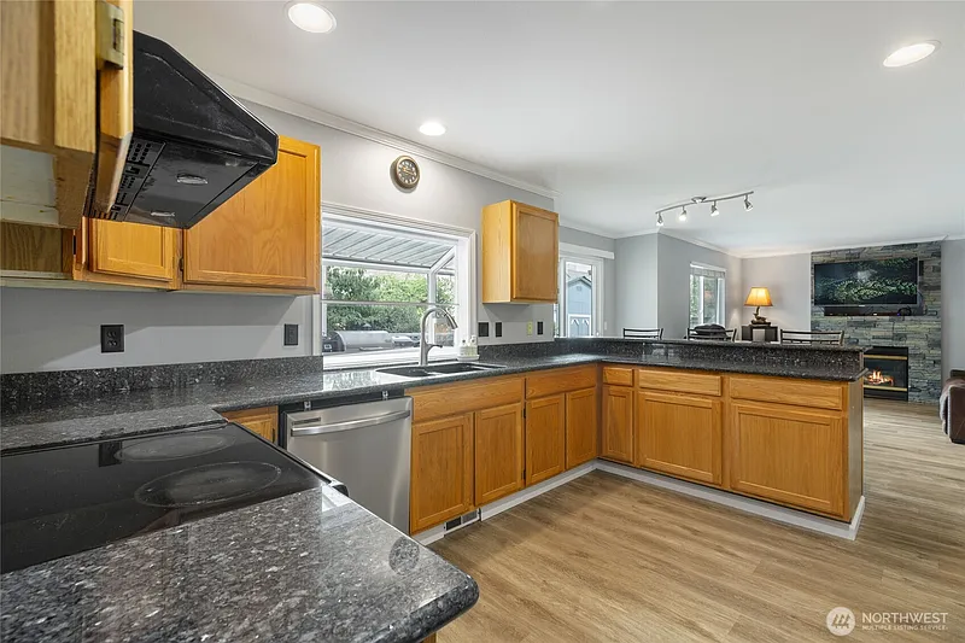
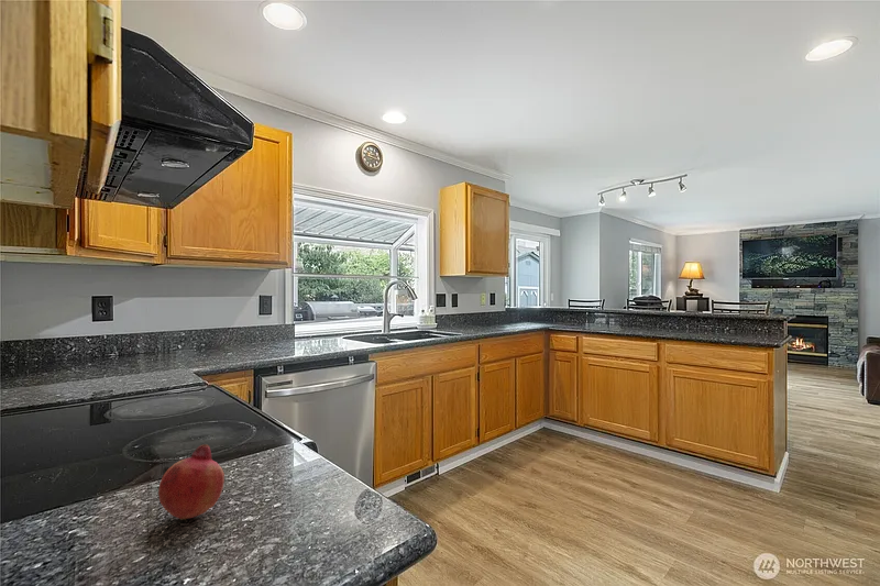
+ fruit [157,443,226,521]
